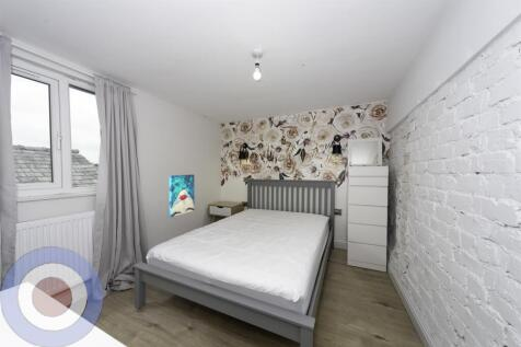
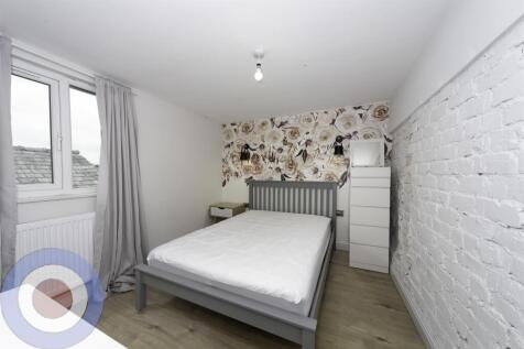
- wall art [169,174,196,218]
